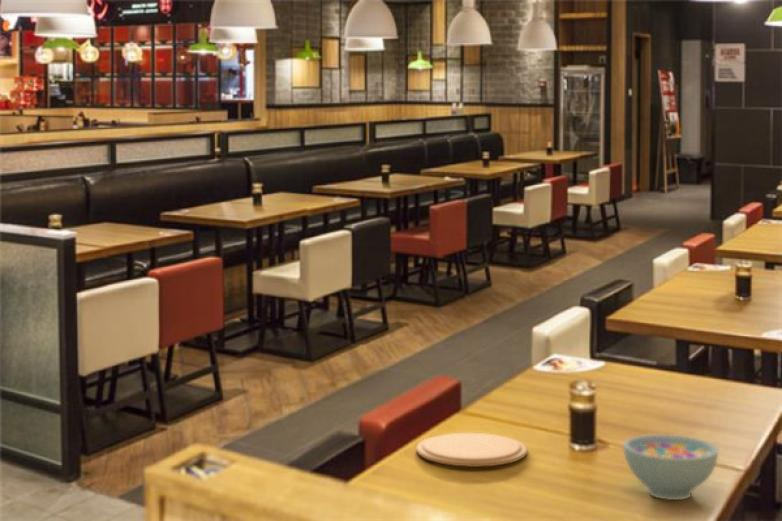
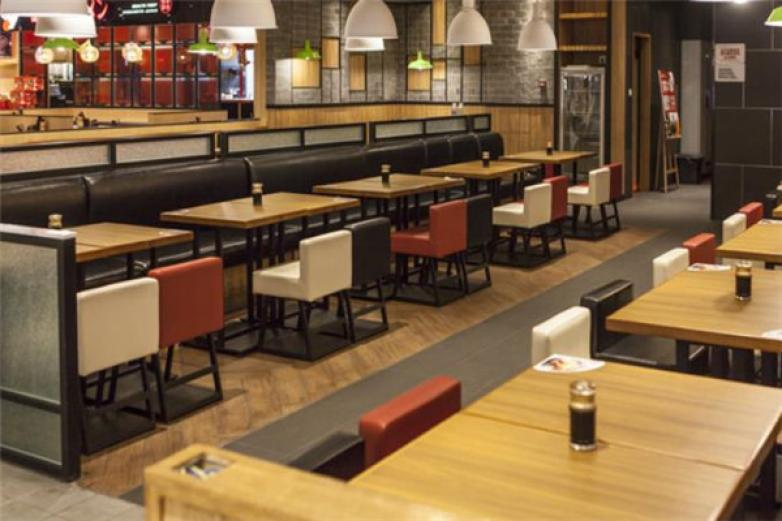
- bowl [622,434,719,501]
- plate [415,432,528,468]
